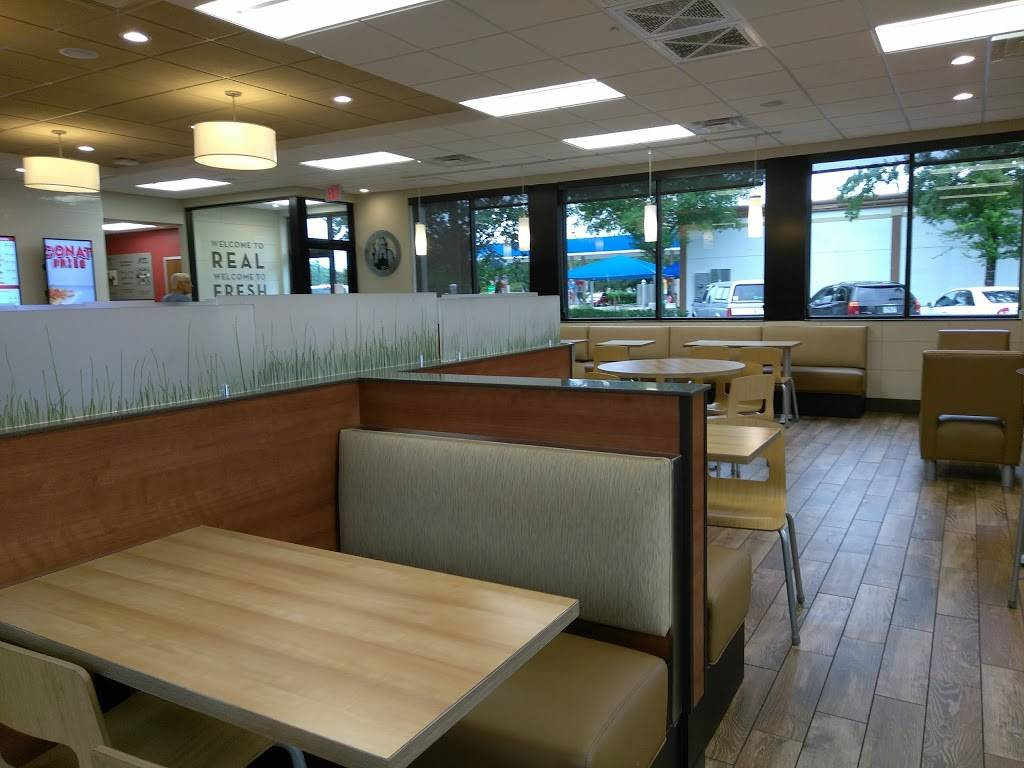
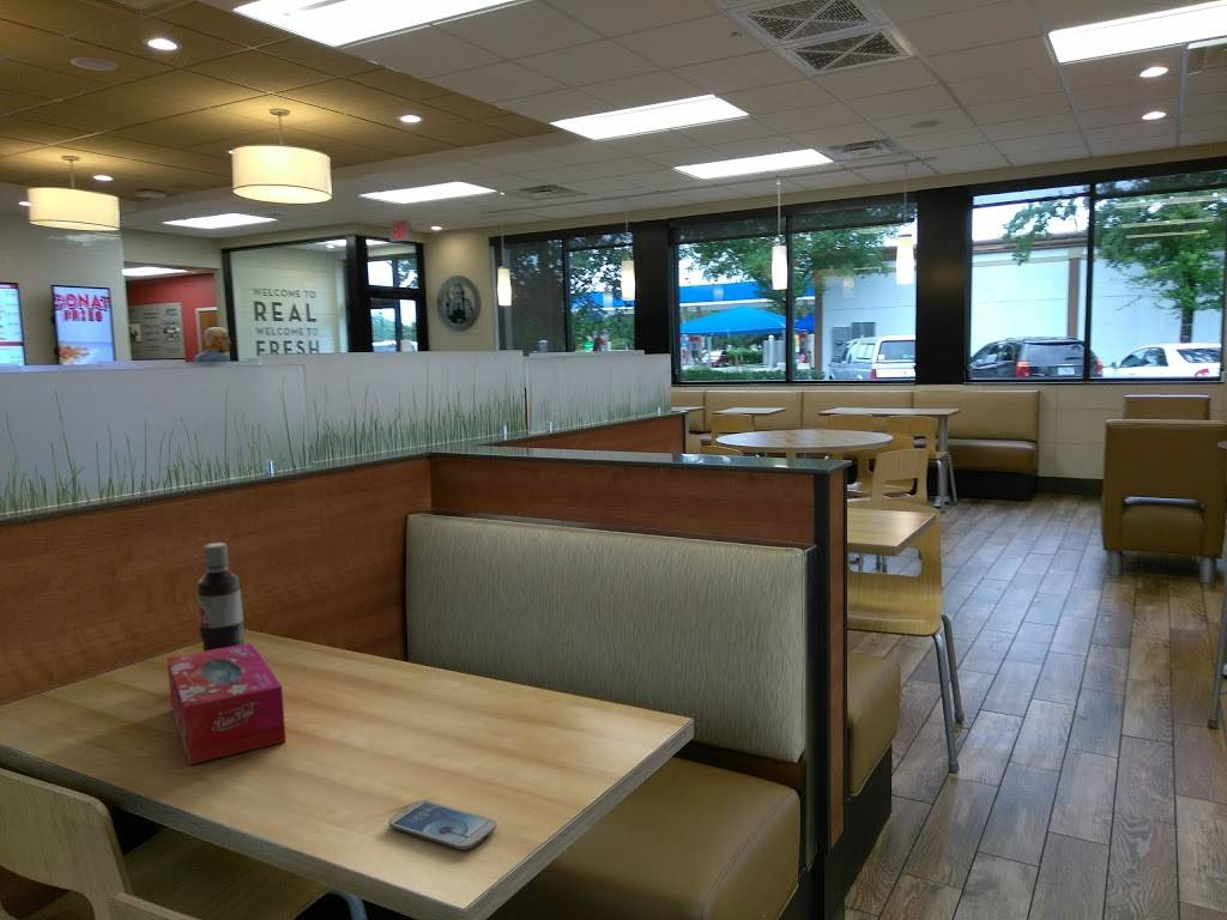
+ smartphone [388,799,497,851]
+ pop [197,541,246,652]
+ tissue box [167,642,286,765]
